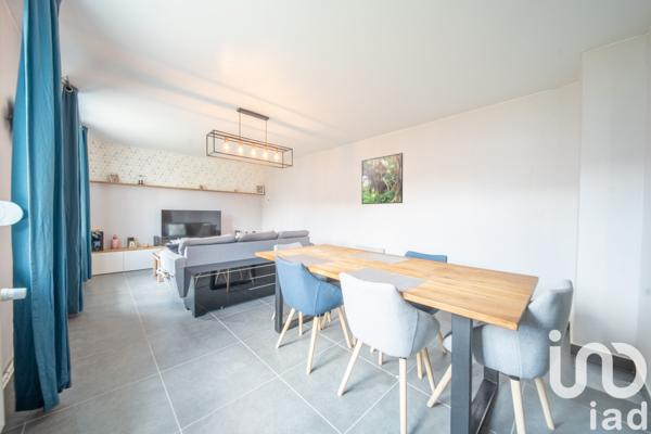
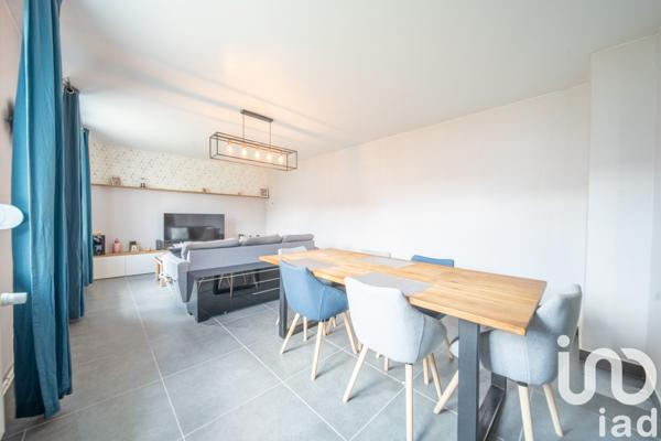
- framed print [361,152,404,205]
